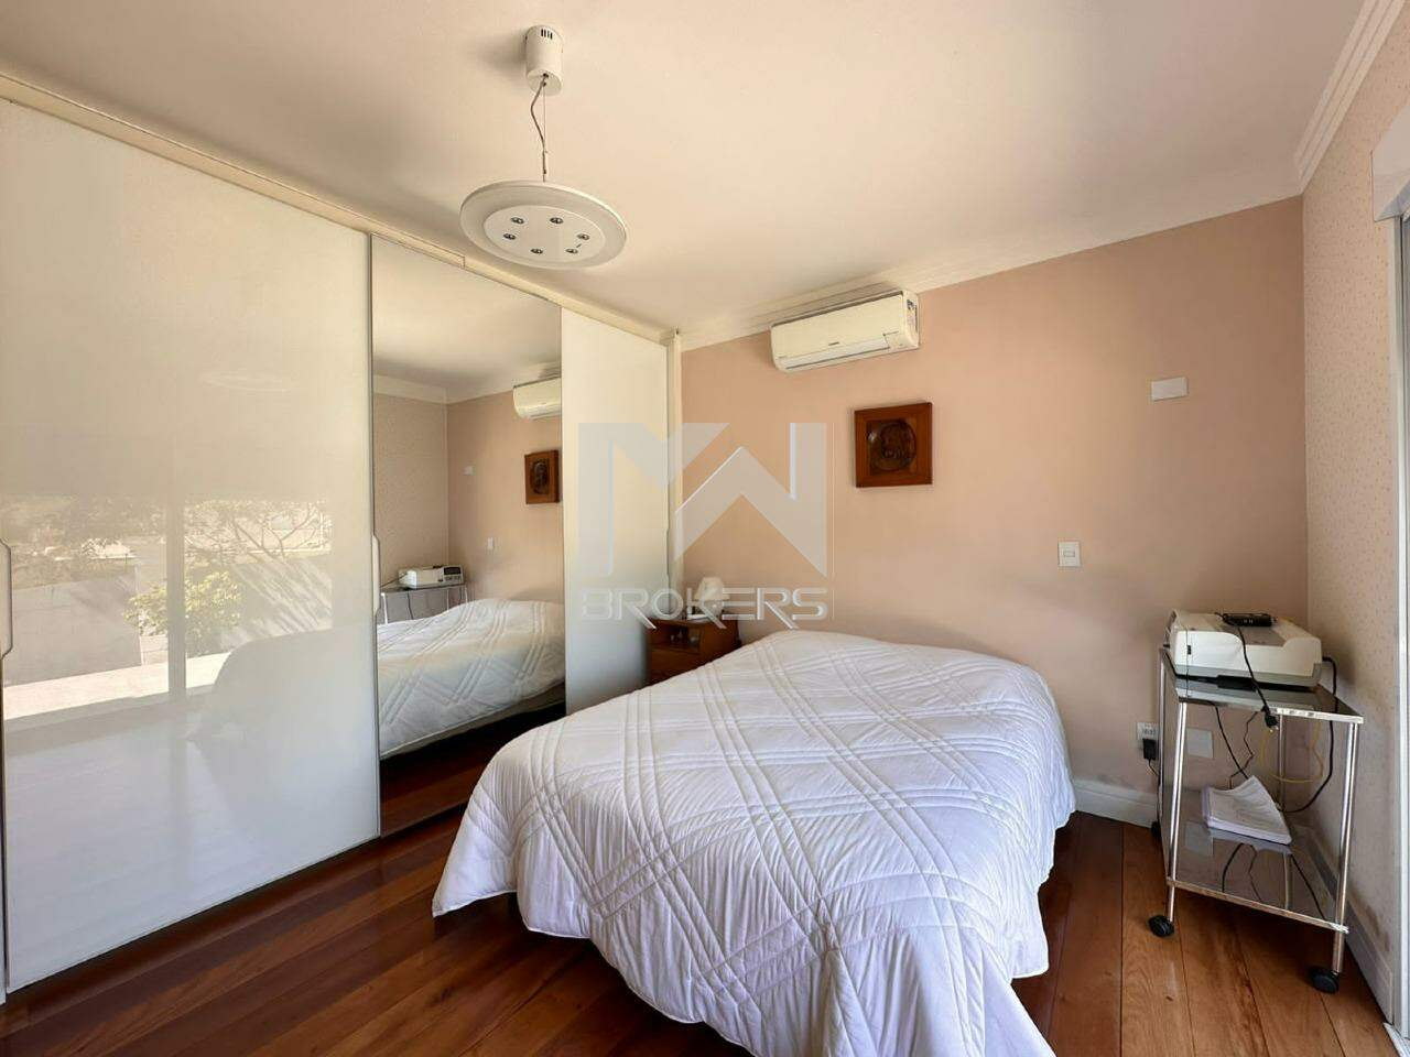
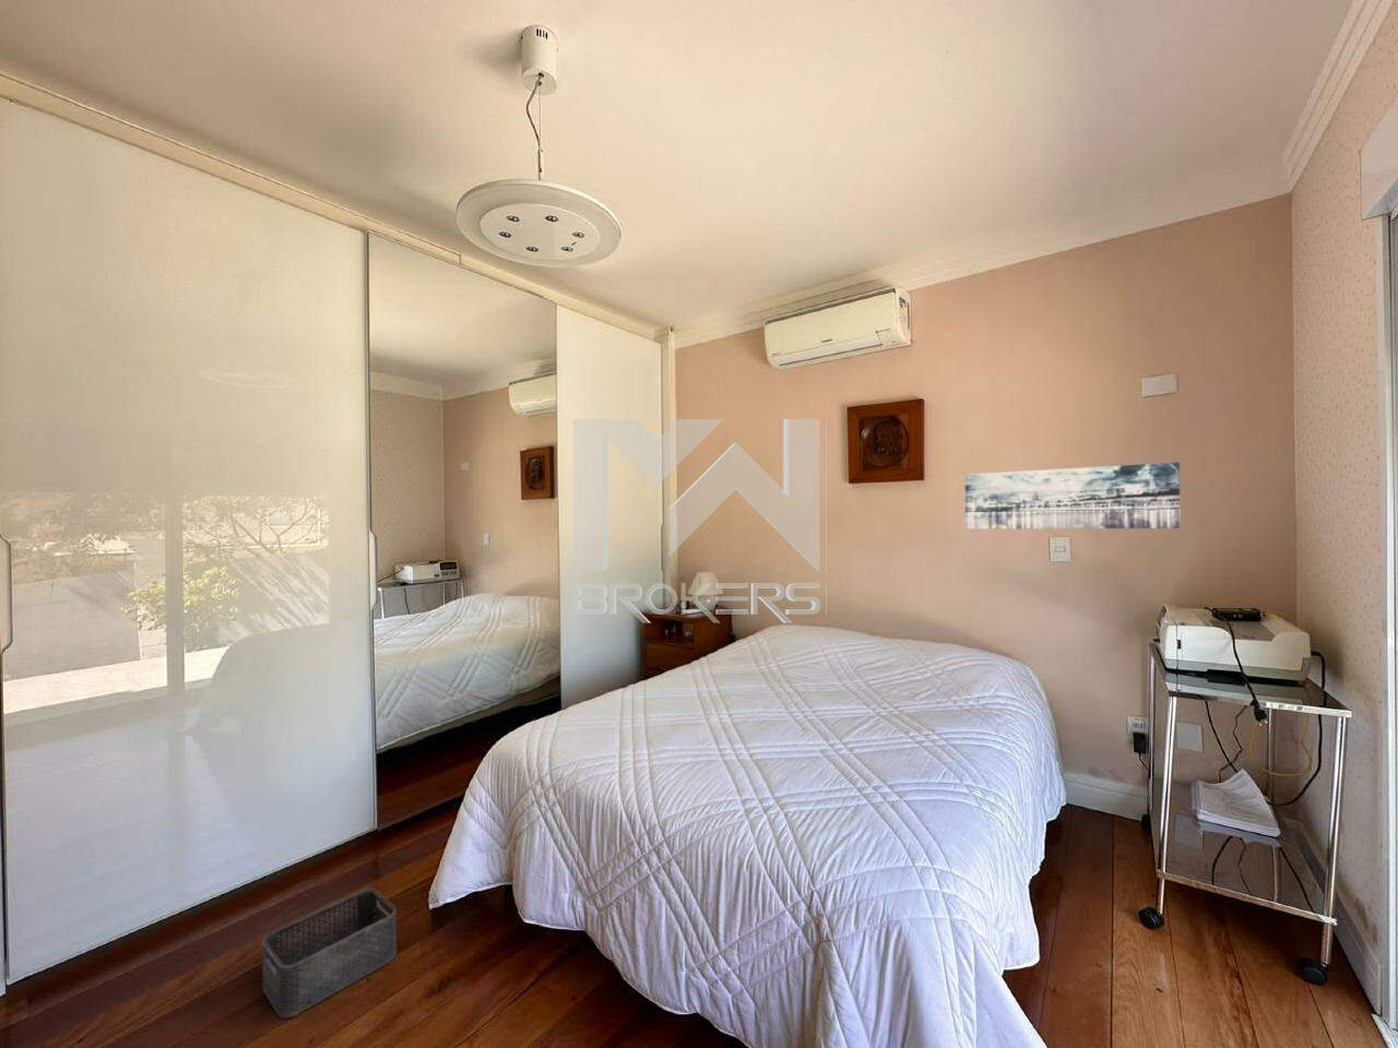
+ storage bin [261,887,397,1018]
+ wall art [964,461,1182,531]
